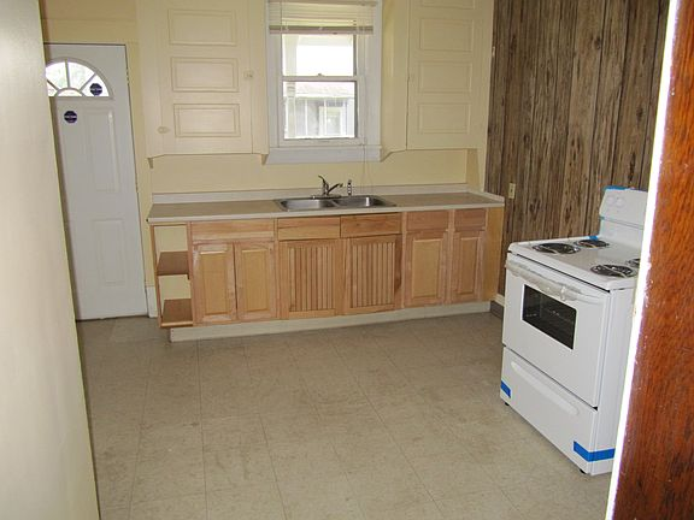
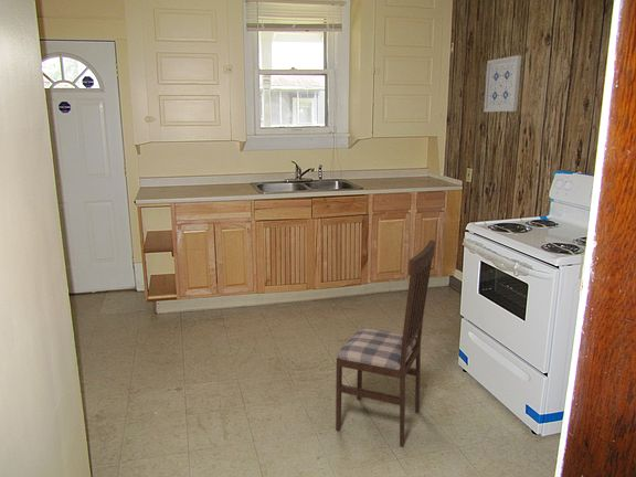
+ wall art [483,54,522,113]
+ dining chair [335,239,436,447]
